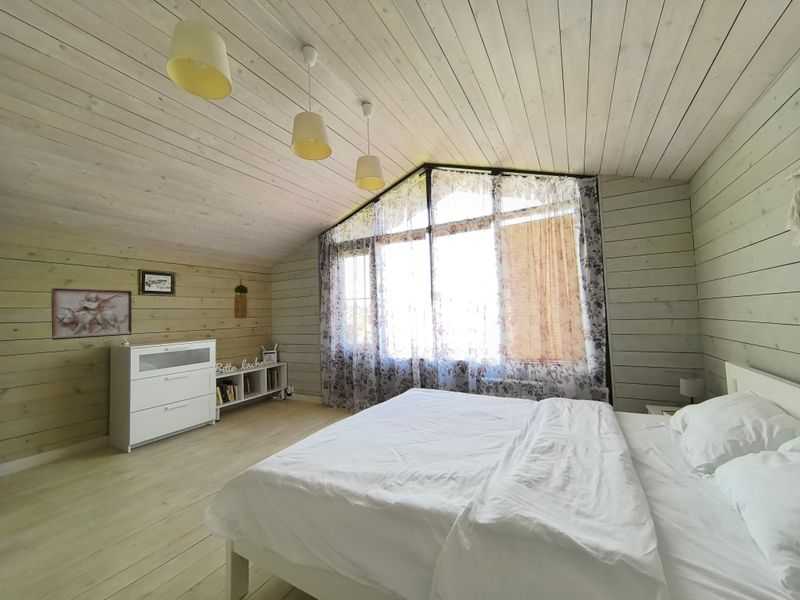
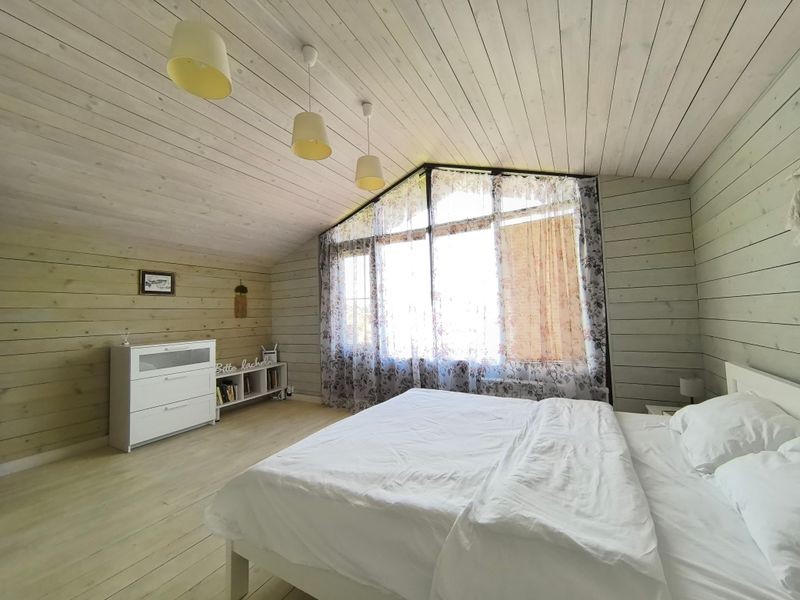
- wall relief [50,287,133,341]
